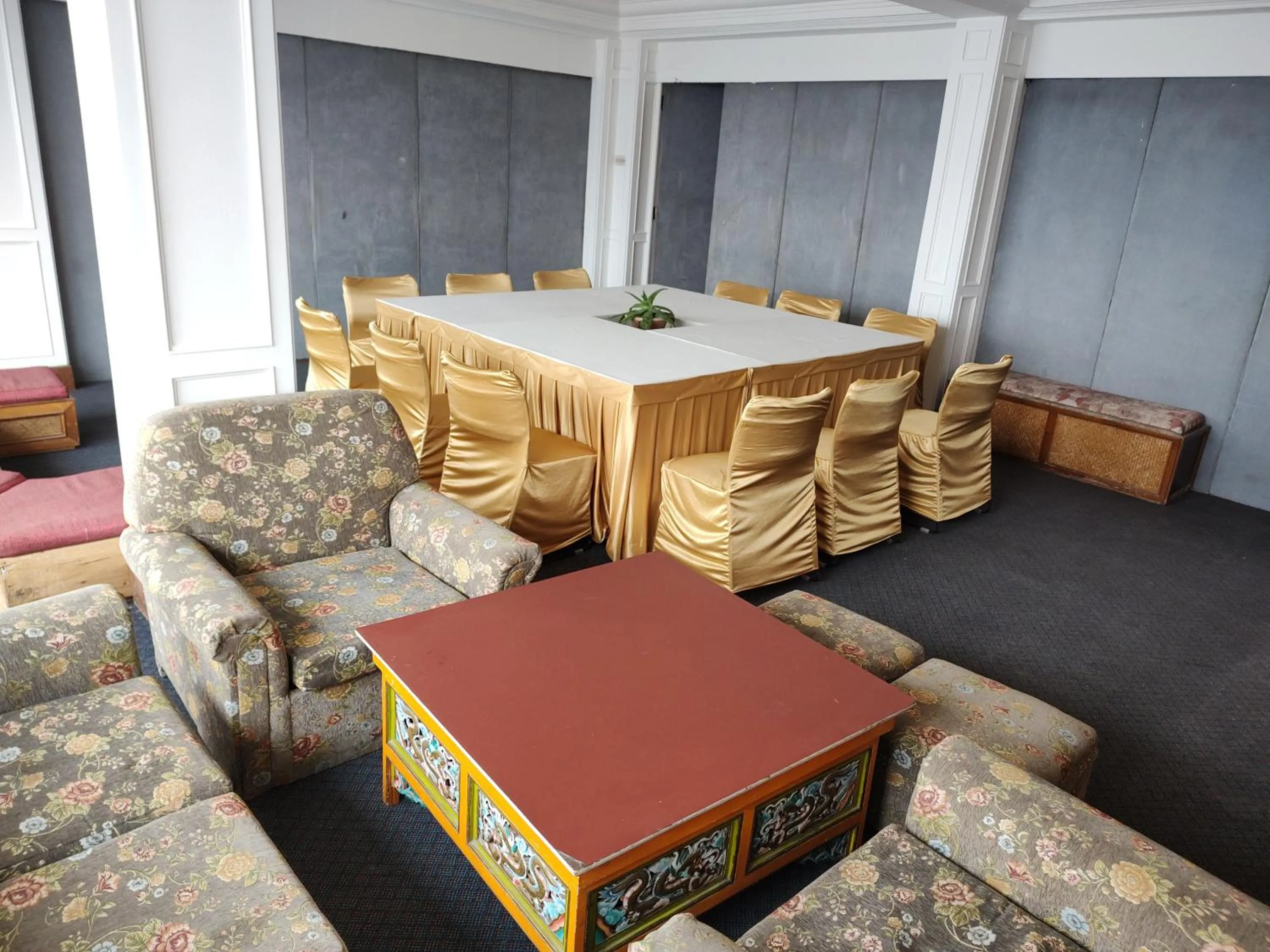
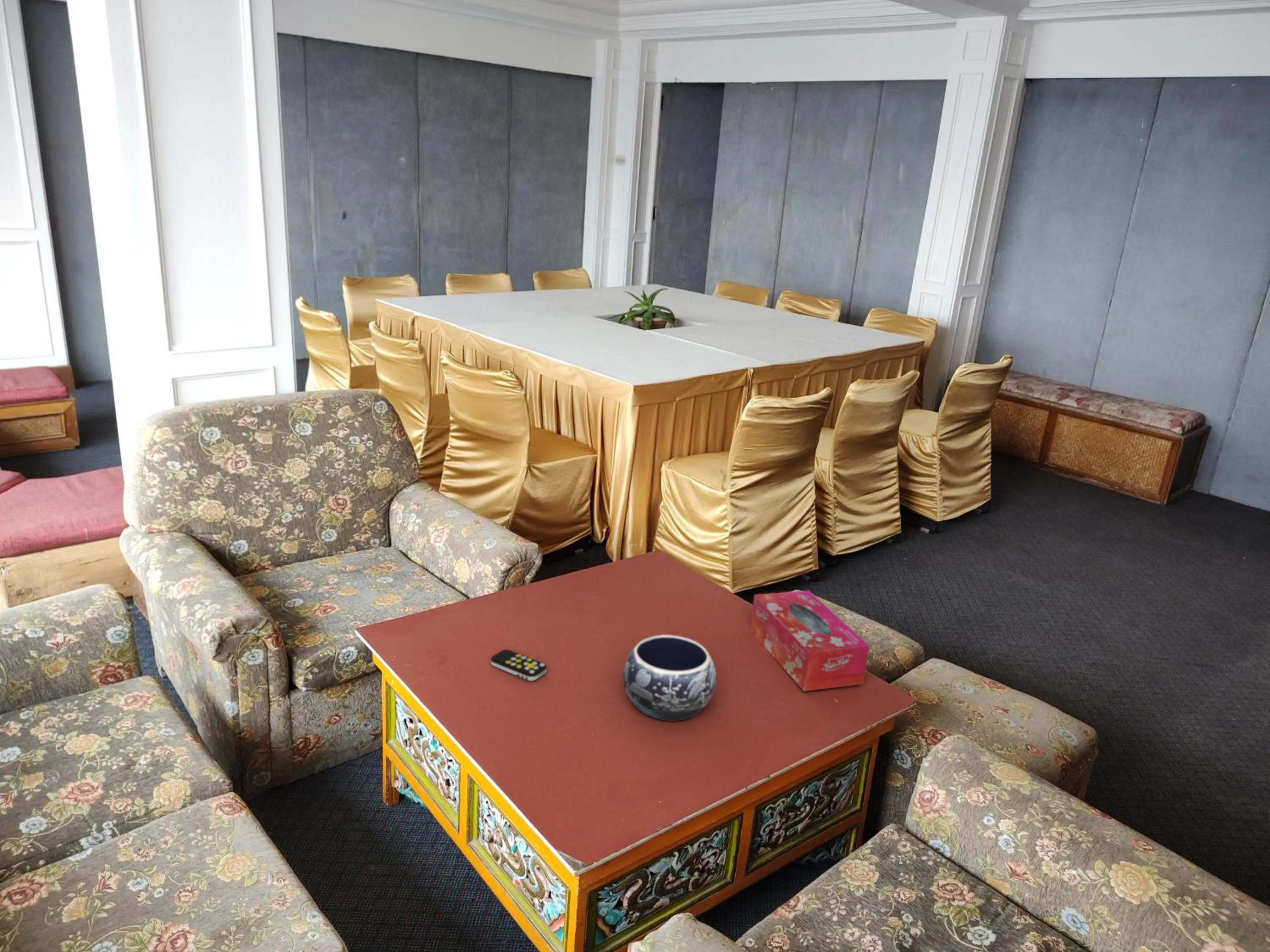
+ decorative bowl [623,635,717,721]
+ tissue box [750,590,870,692]
+ remote control [490,649,547,681]
